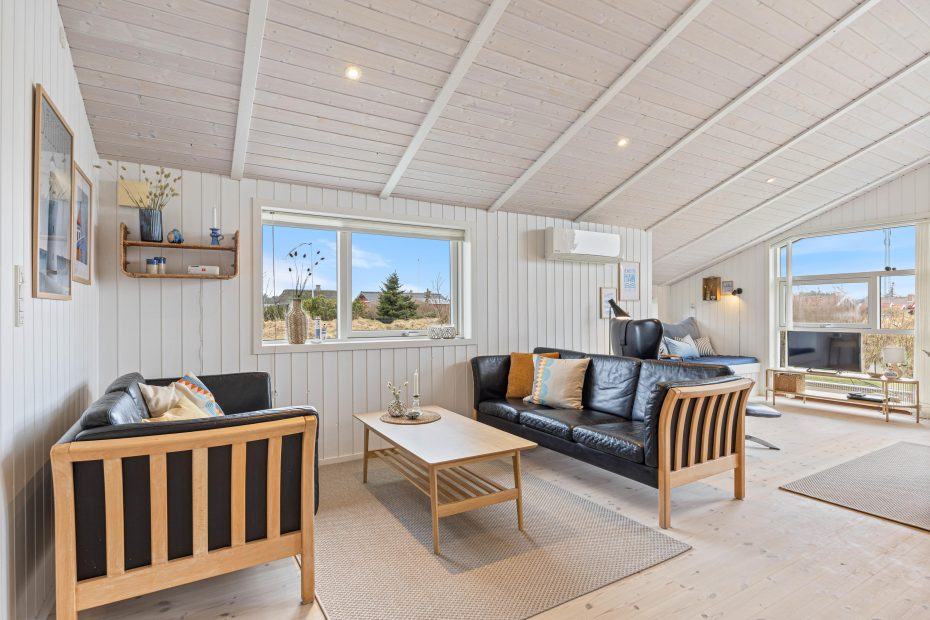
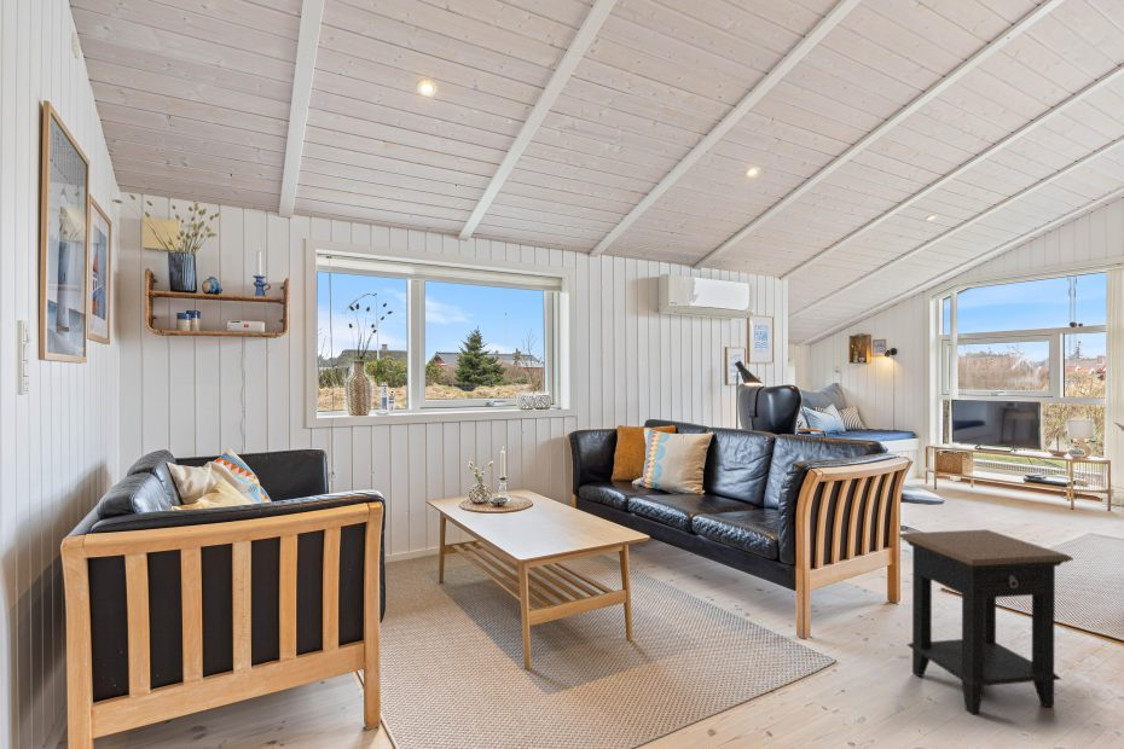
+ side table [898,528,1074,715]
